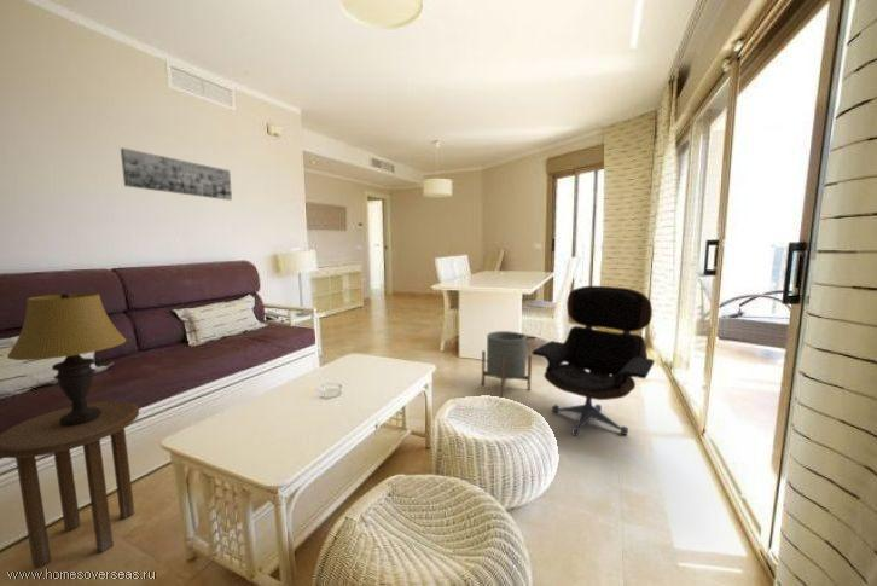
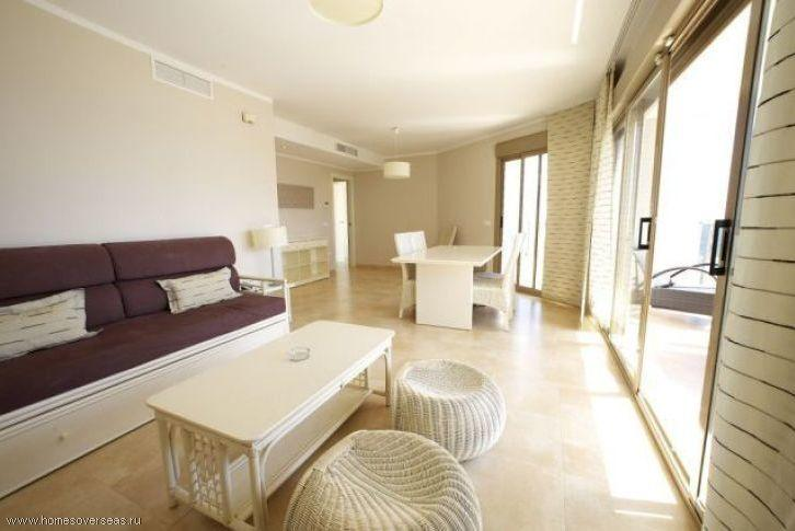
- wall art [120,147,233,202]
- side table [0,400,140,569]
- planter [481,330,533,398]
- table lamp [6,292,128,425]
- lounge chair [530,285,656,437]
